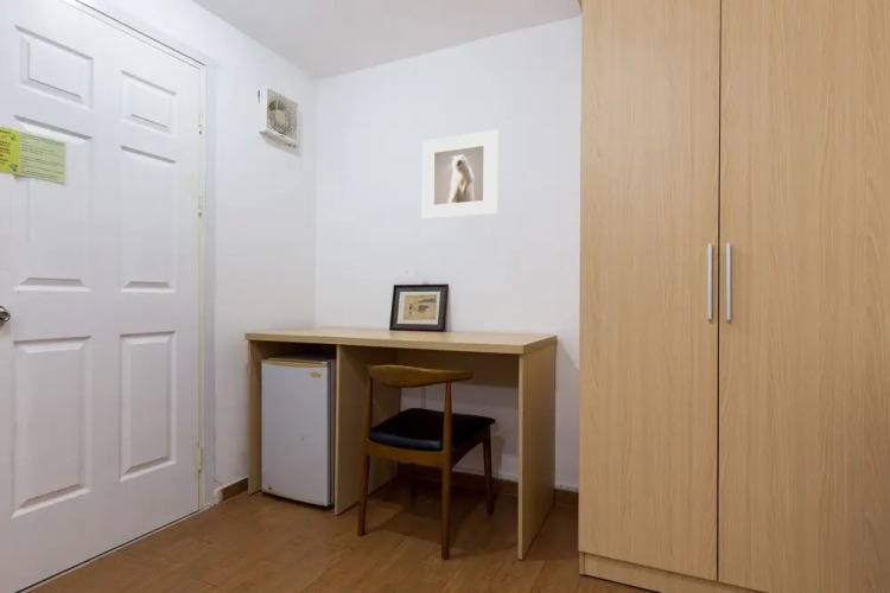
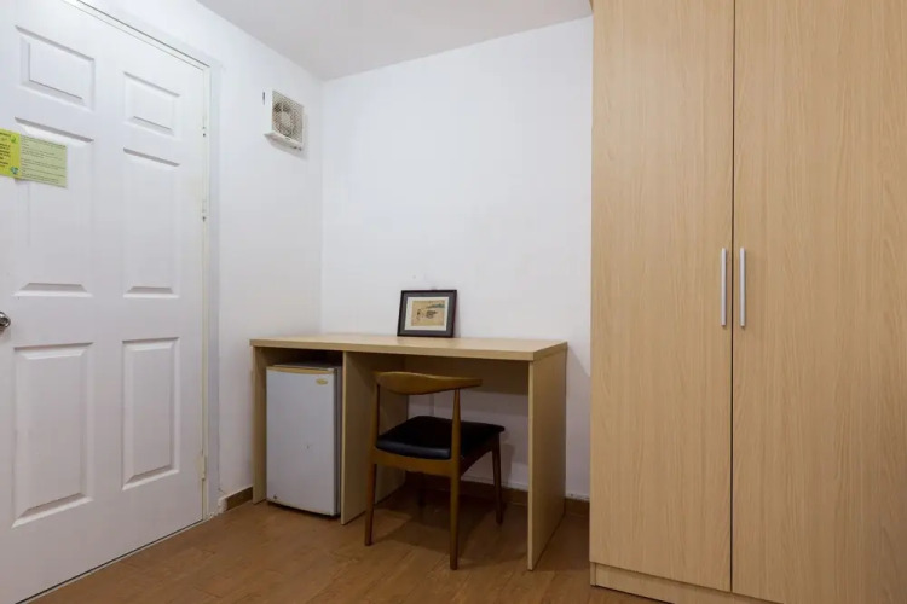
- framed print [421,129,498,221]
